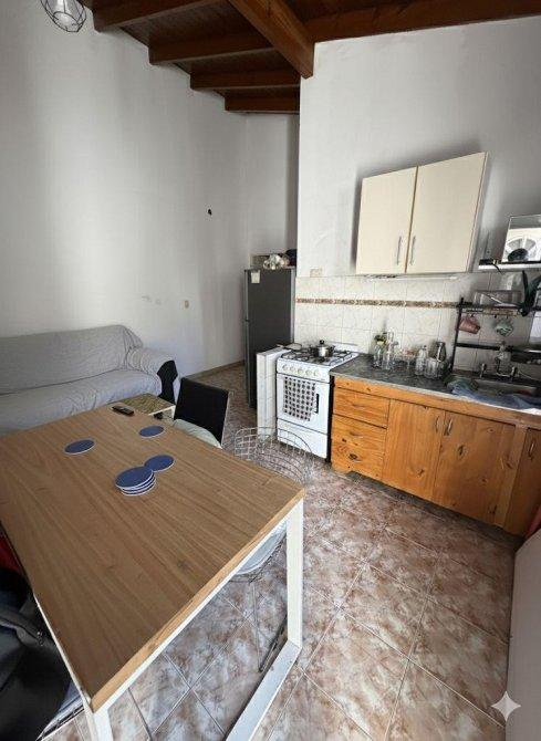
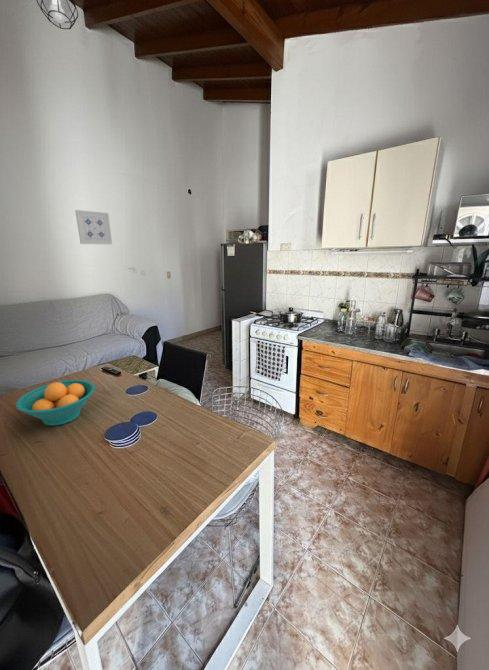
+ wall art [74,209,113,245]
+ fruit bowl [15,379,96,427]
